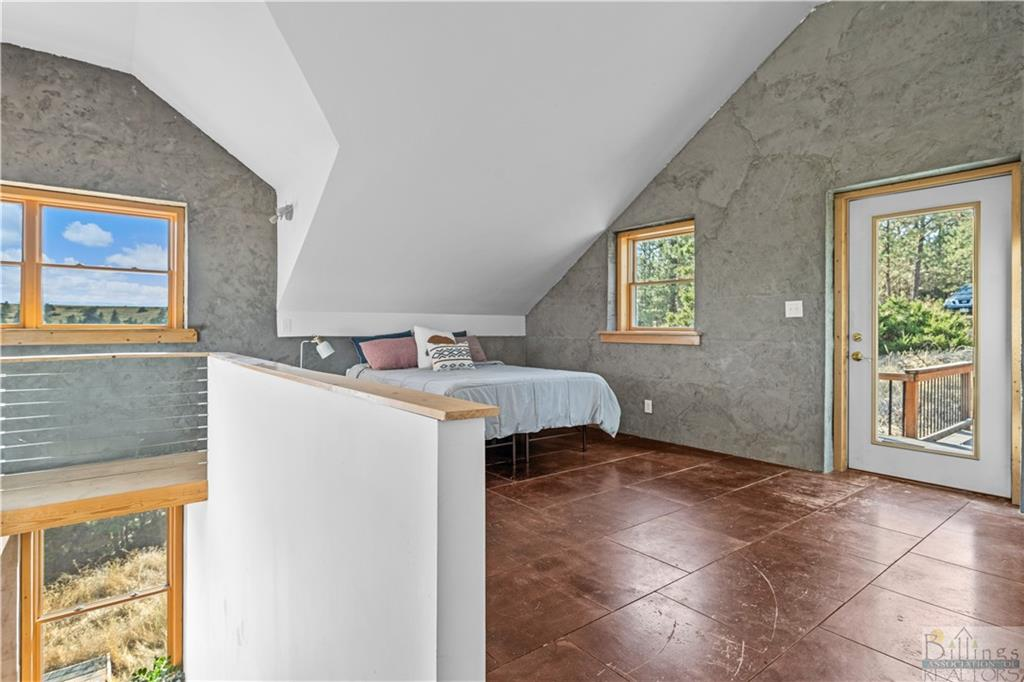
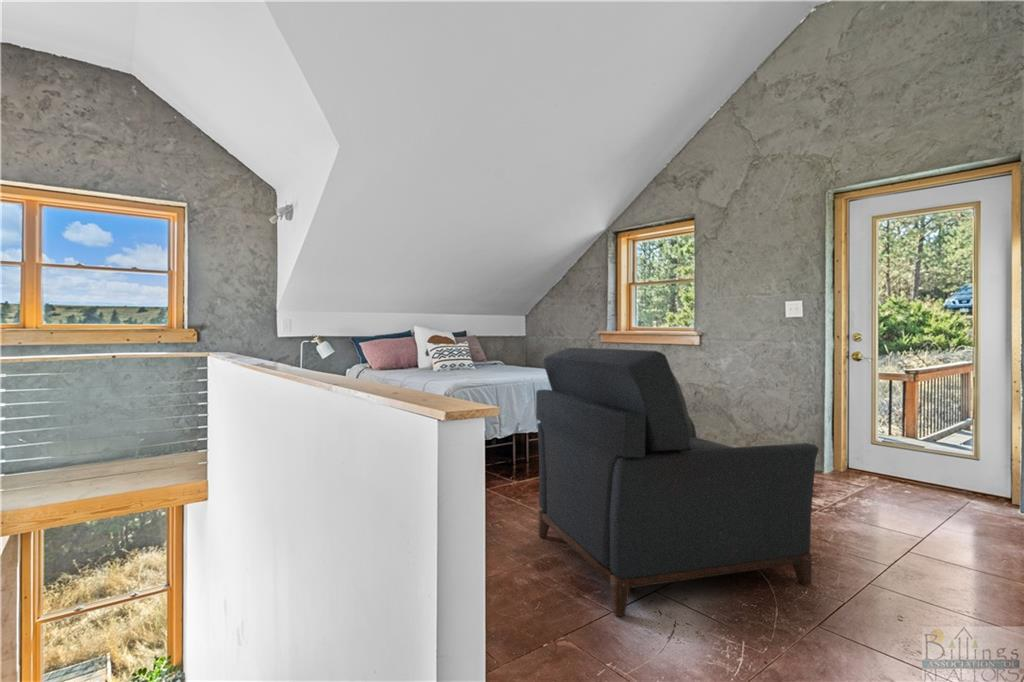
+ armchair [535,347,820,617]
